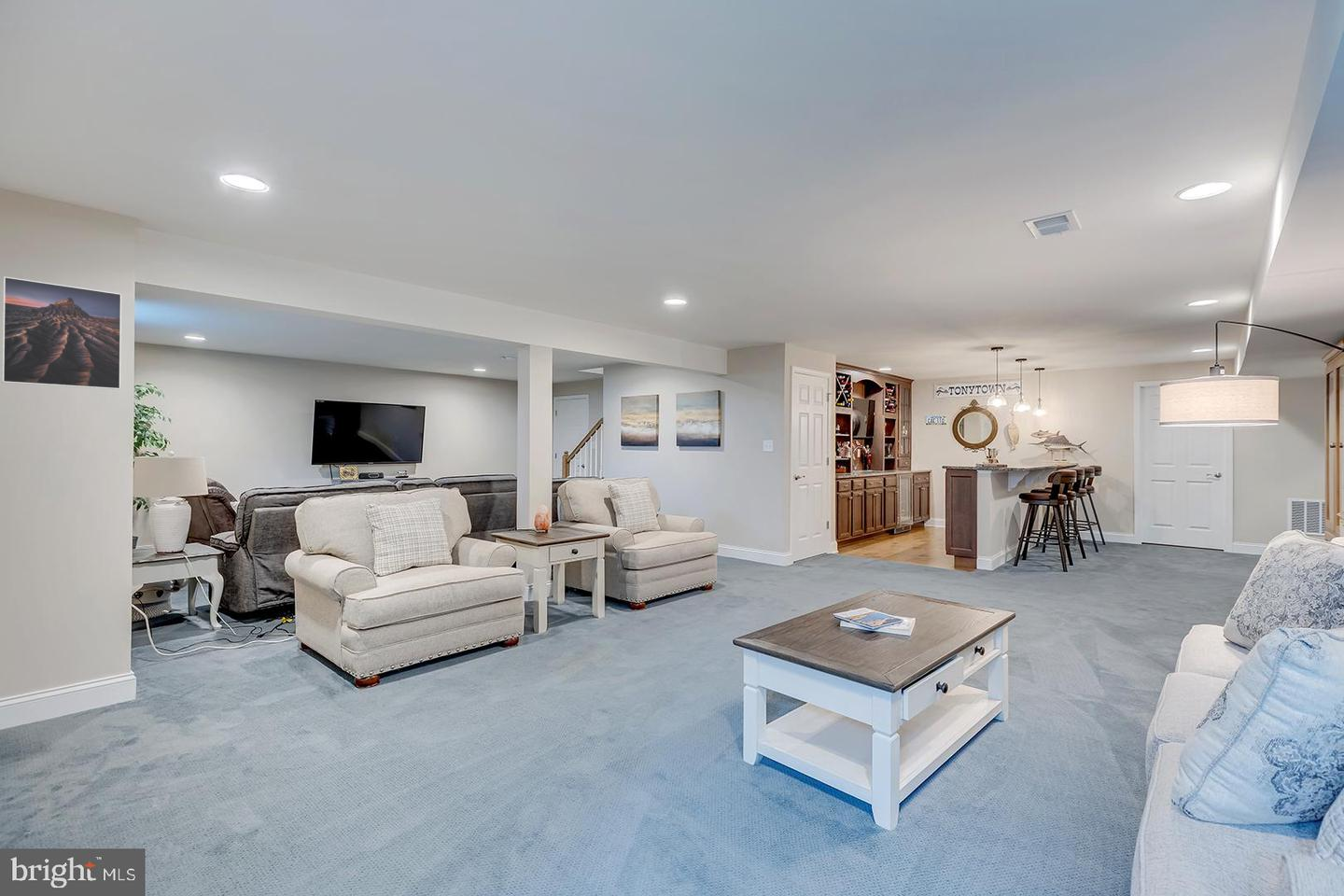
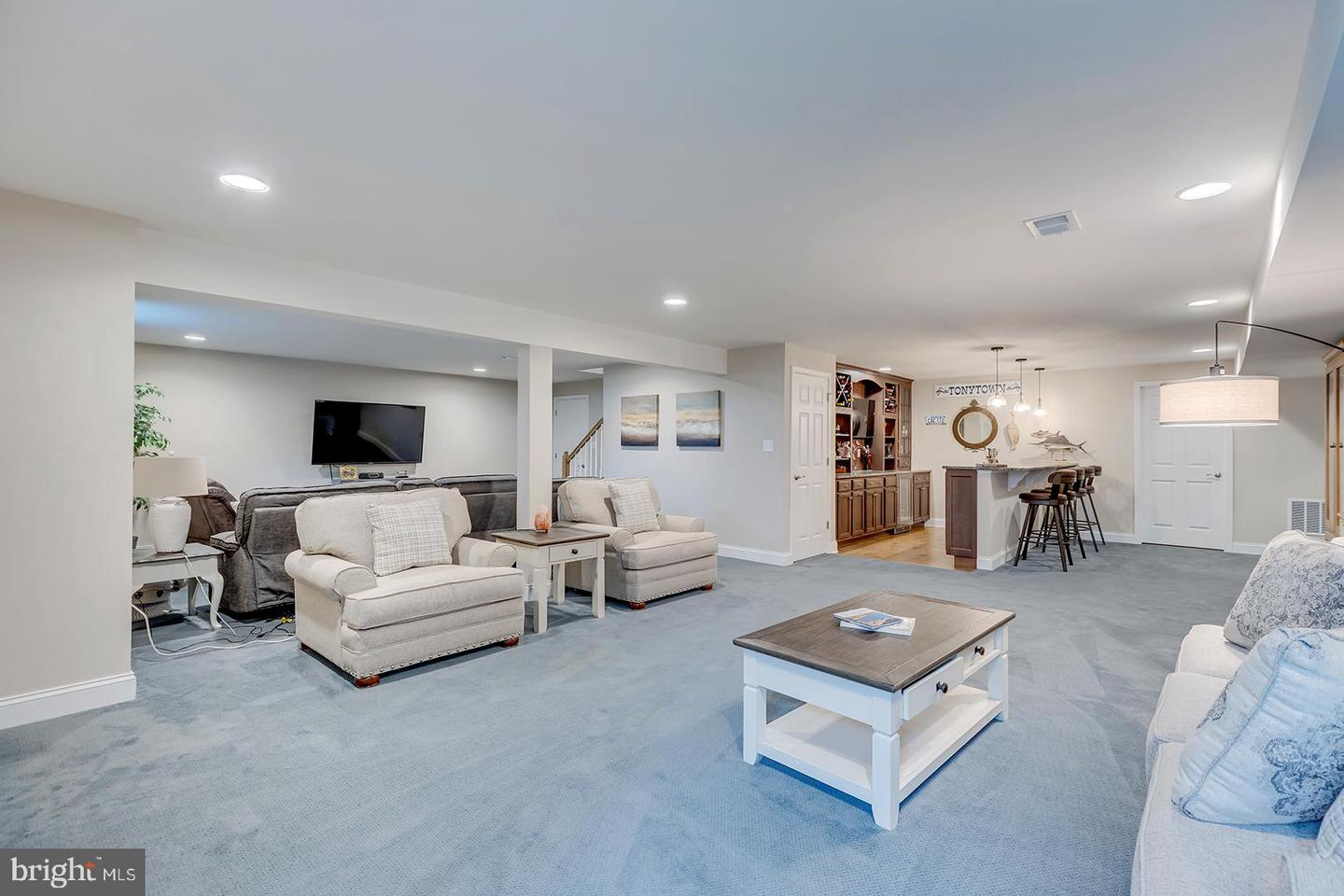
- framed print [1,275,122,390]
